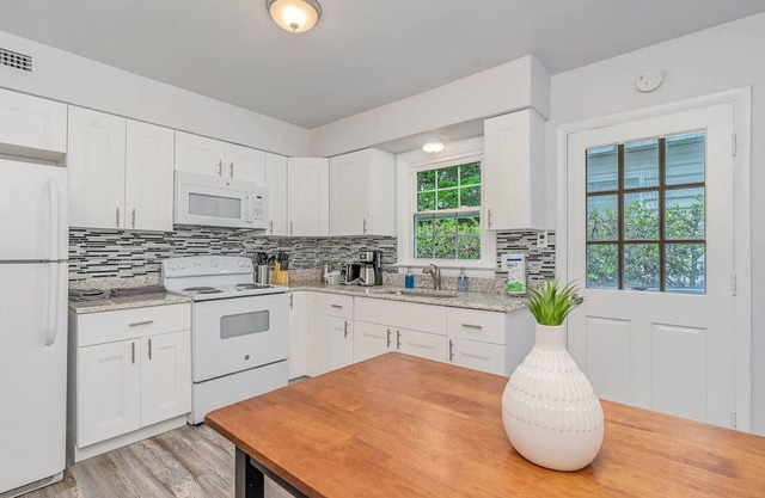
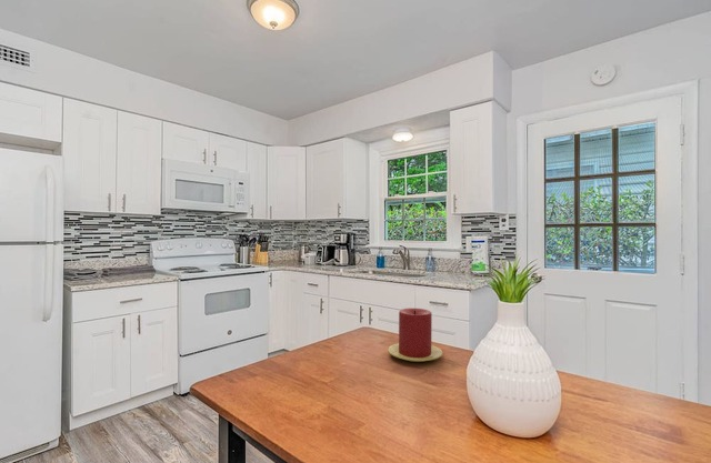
+ candle [388,308,443,363]
